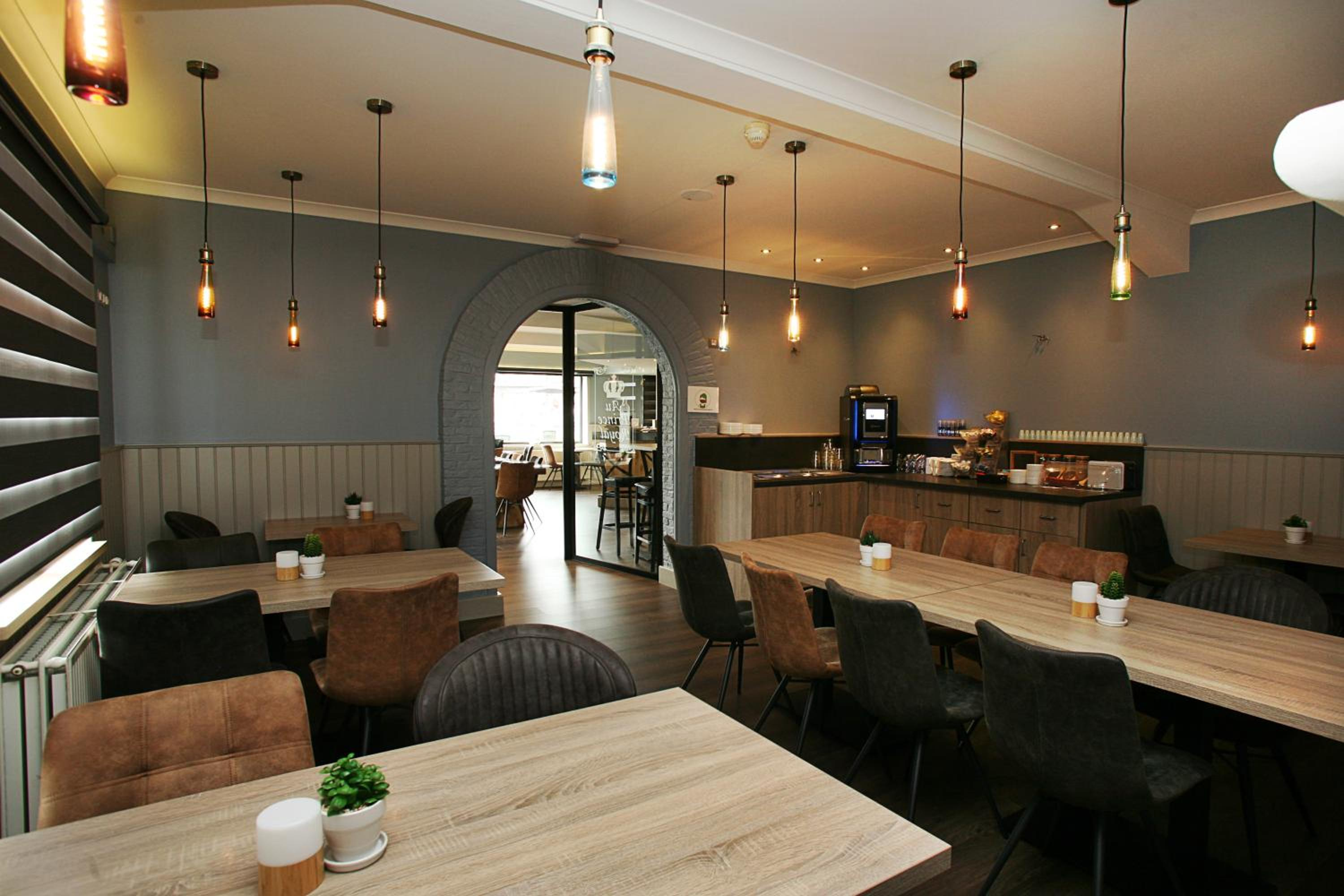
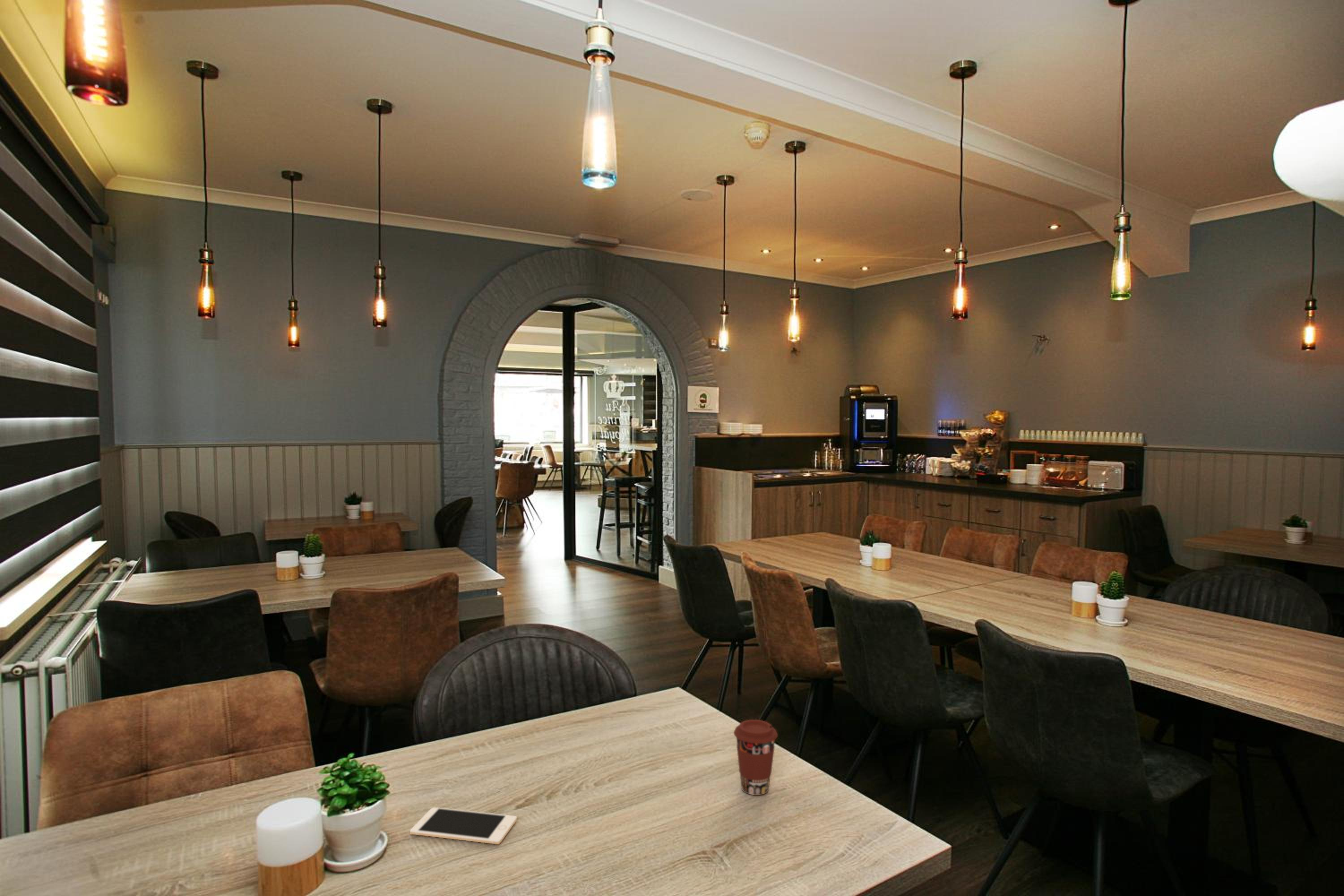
+ cell phone [409,807,517,845]
+ coffee cup [733,719,778,796]
